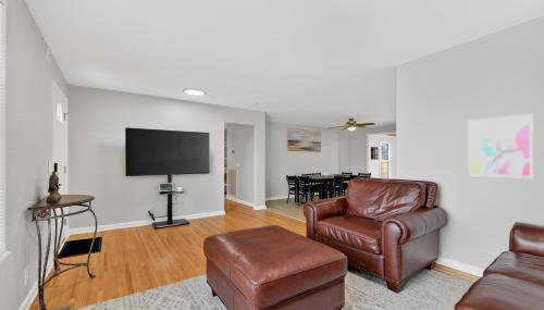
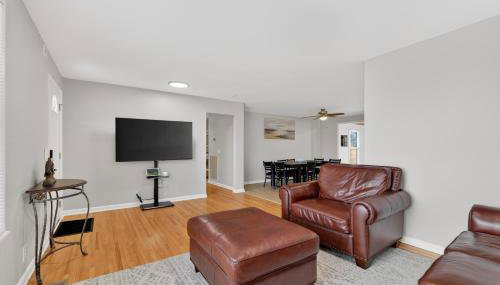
- wall art [468,113,534,179]
